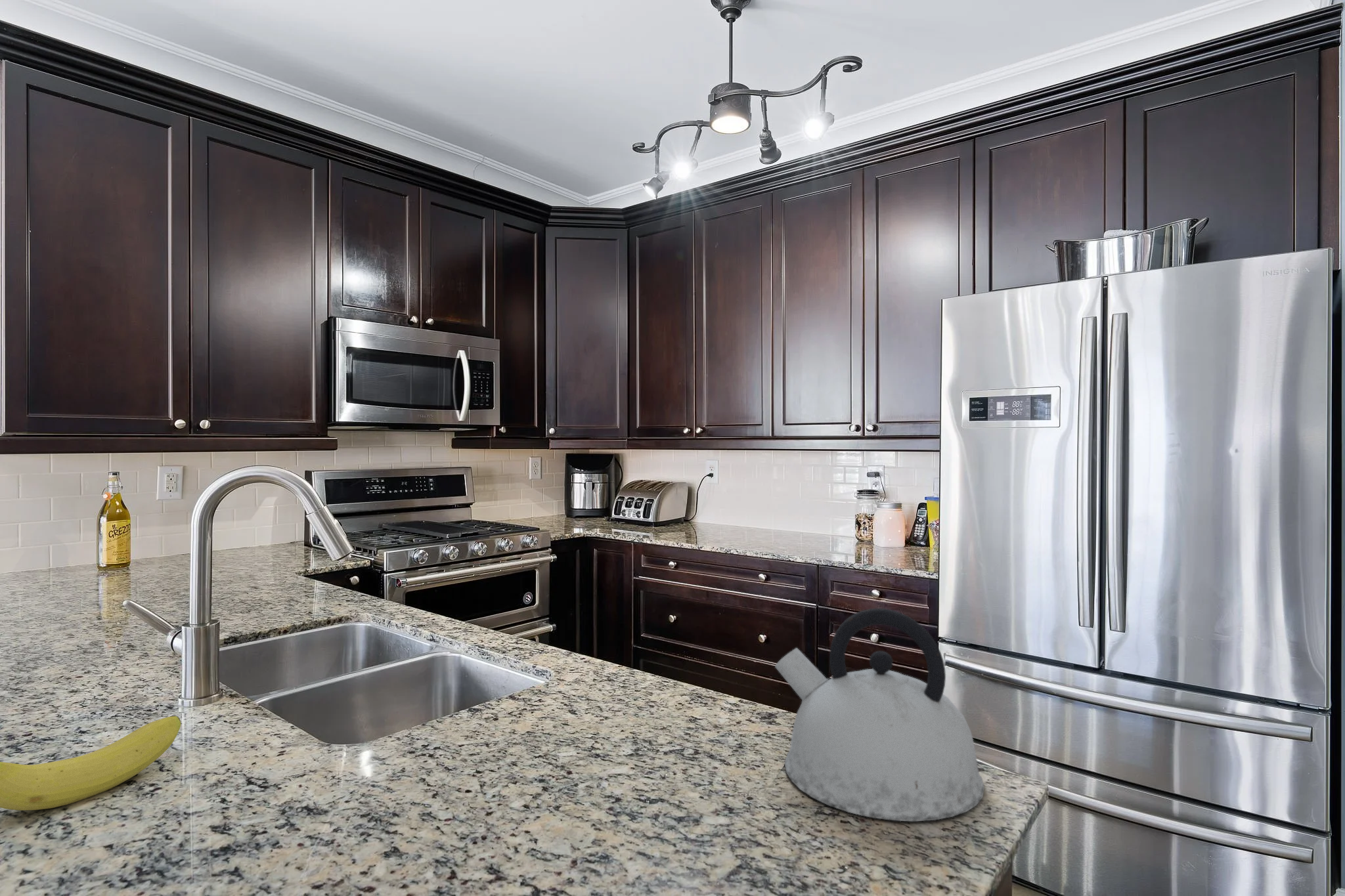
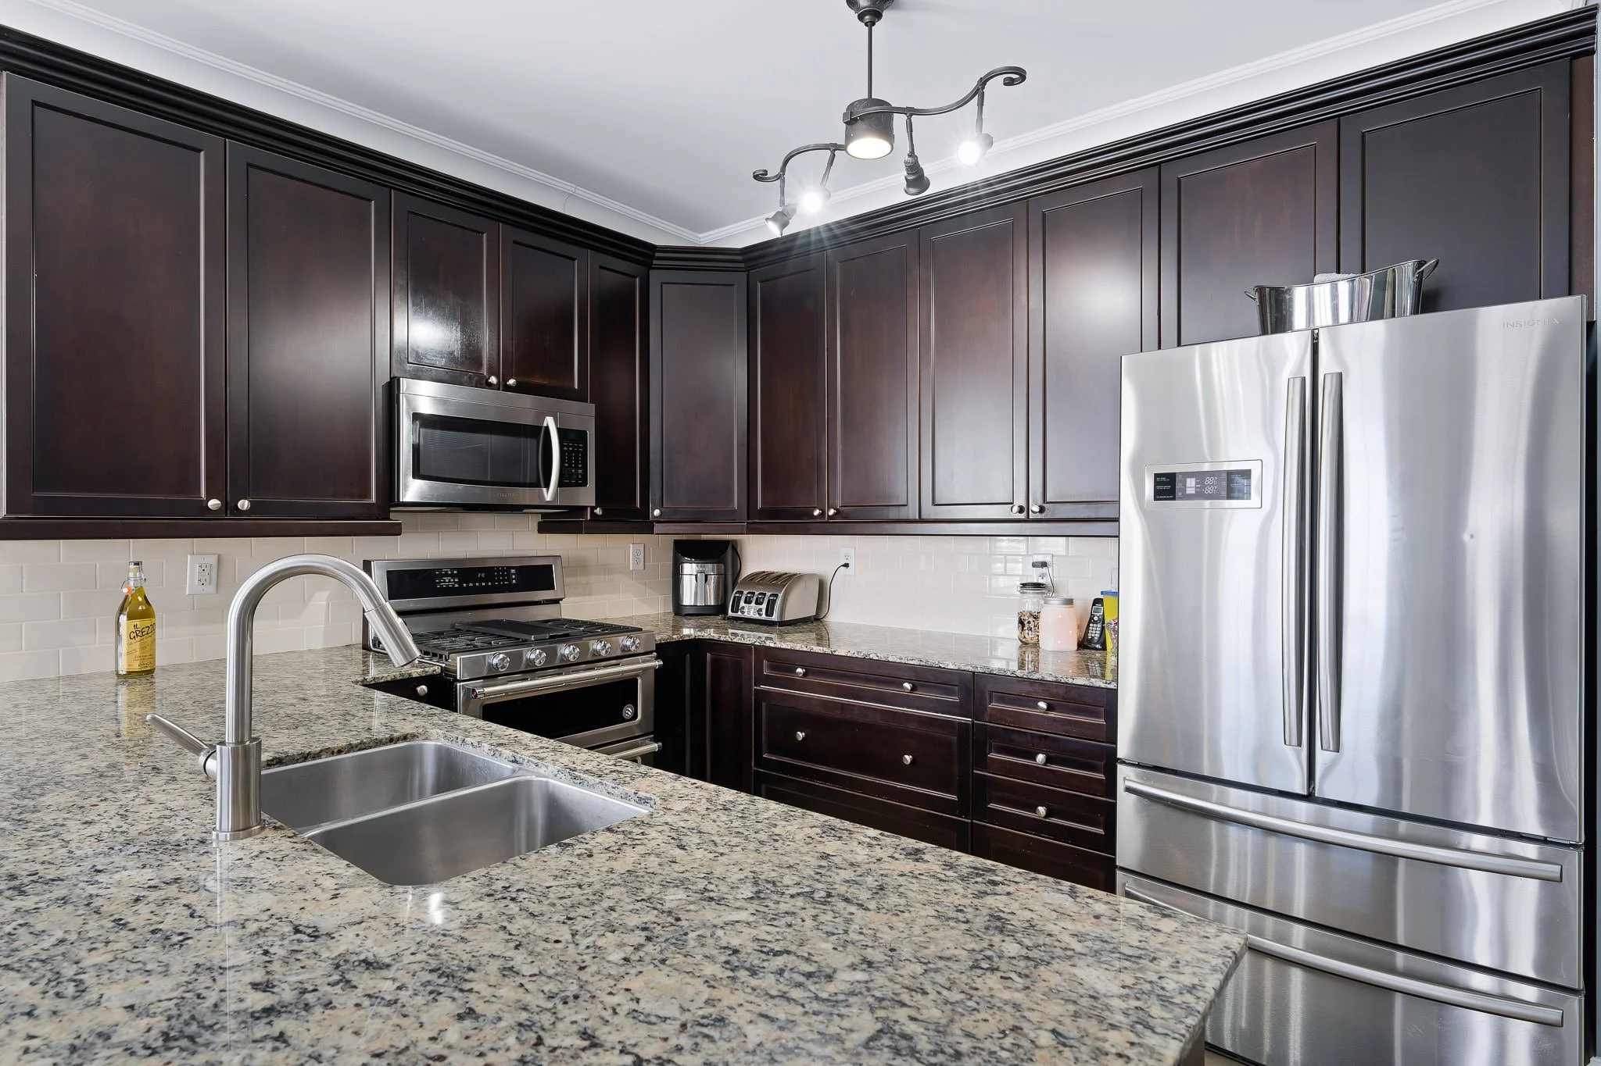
- fruit [0,715,182,811]
- kettle [774,608,985,822]
